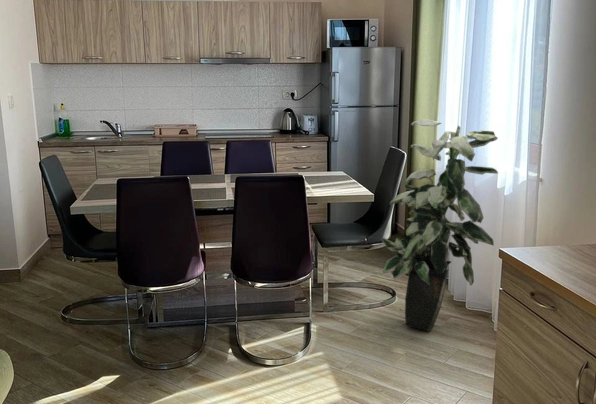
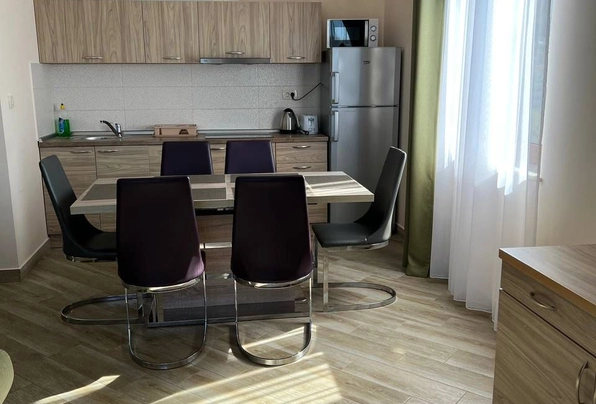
- indoor plant [380,118,499,333]
